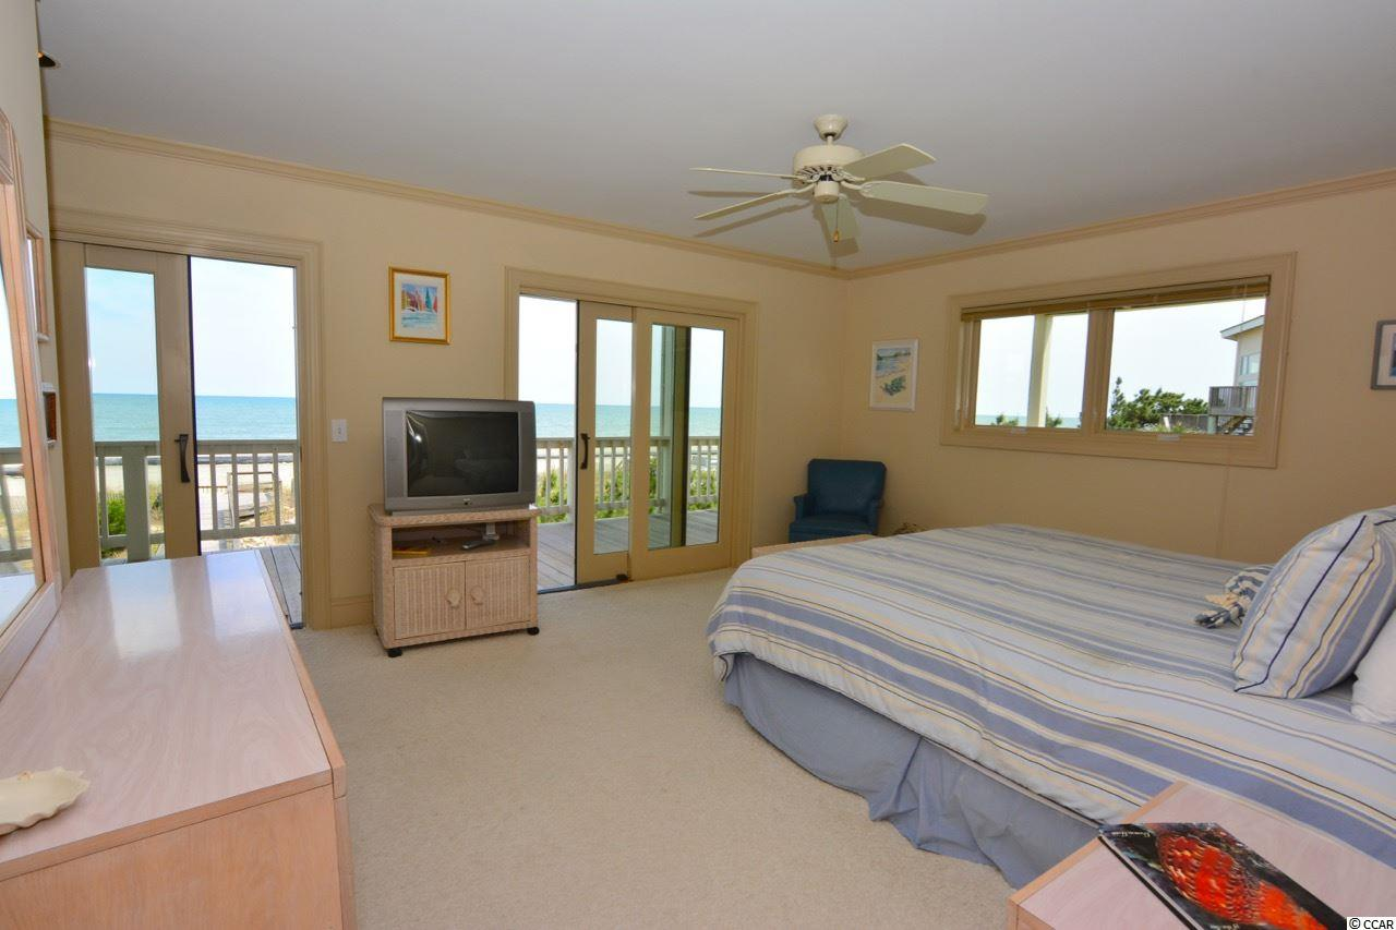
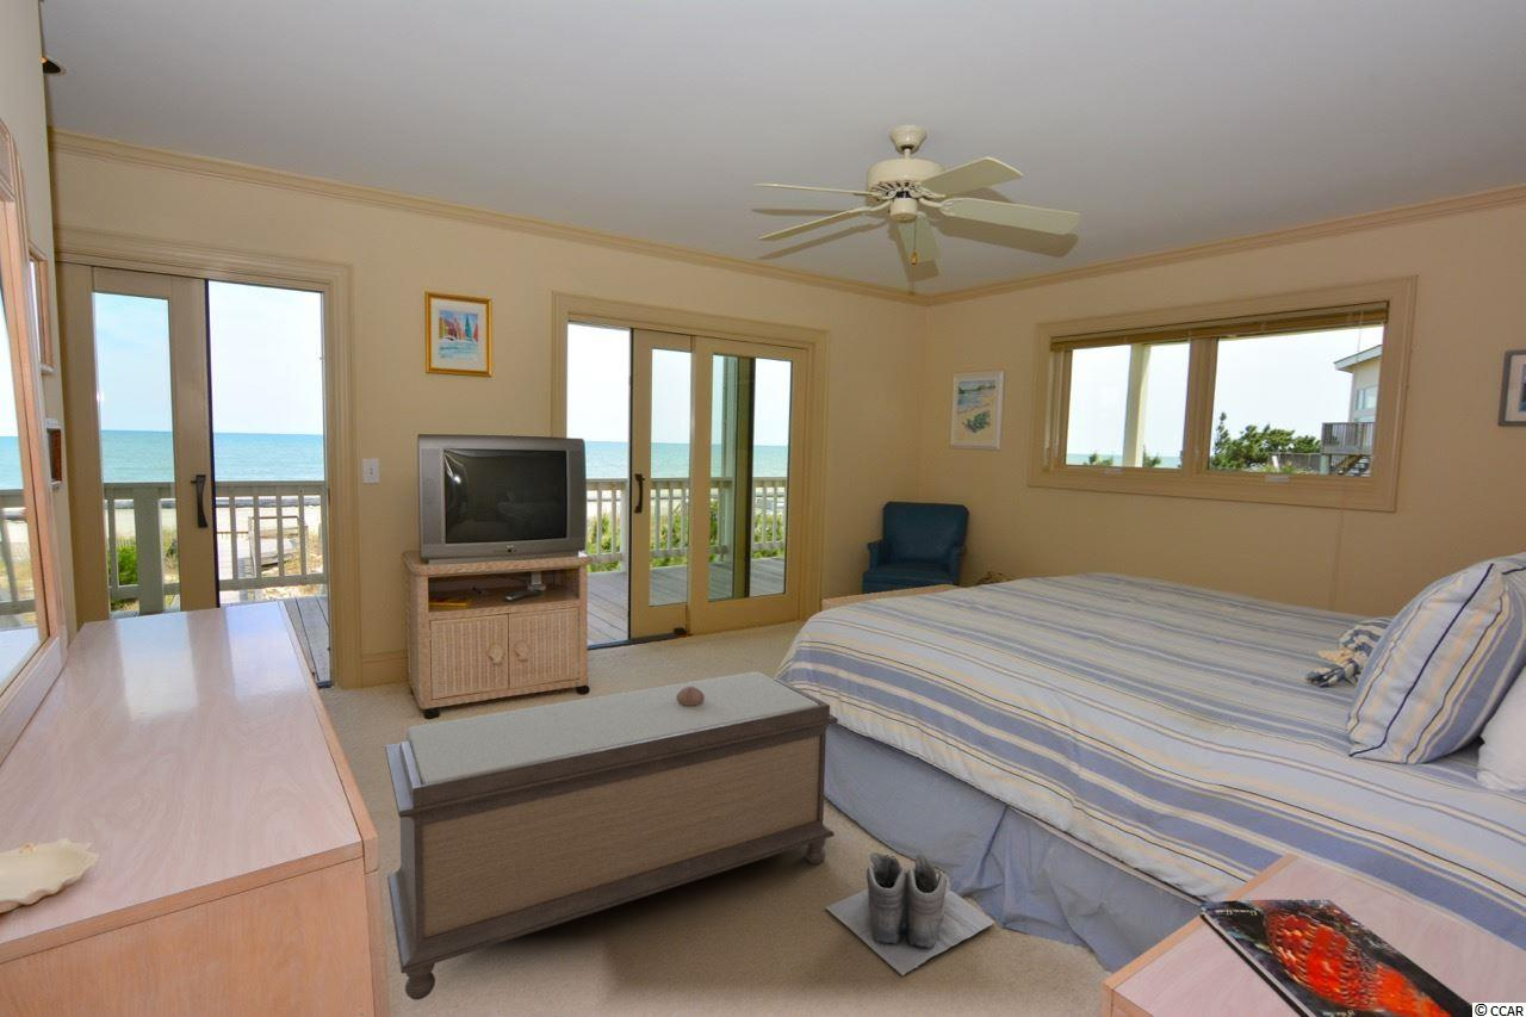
+ bench [384,671,839,1002]
+ boots [824,851,997,976]
+ seashell [677,687,705,706]
